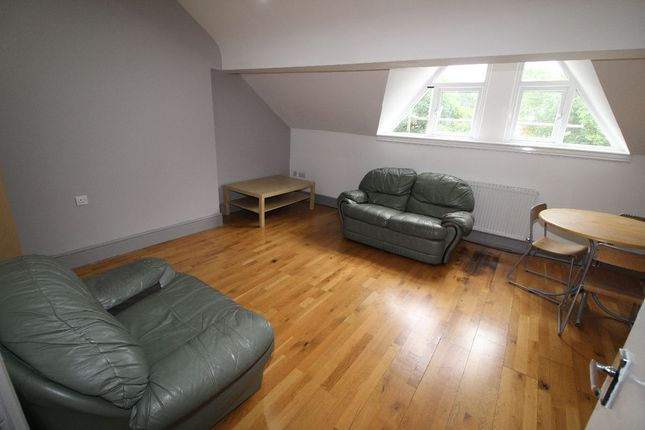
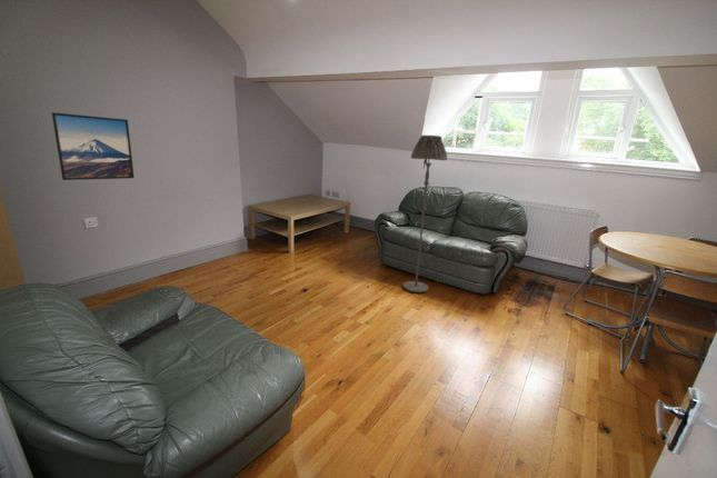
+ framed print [51,111,136,181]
+ floor lamp [402,135,448,293]
